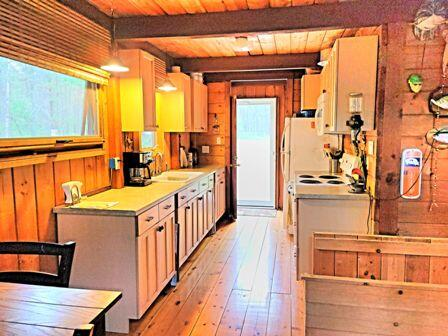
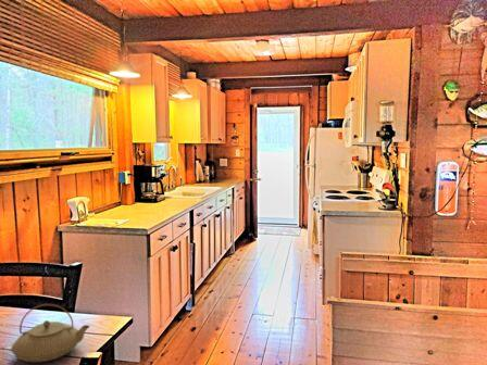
+ teapot [10,303,91,363]
